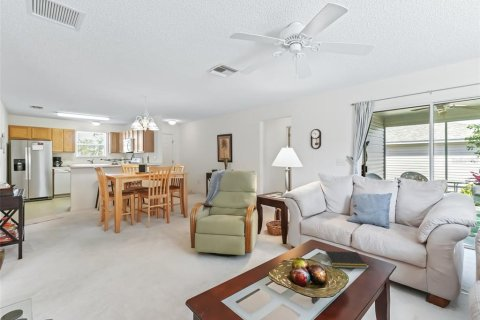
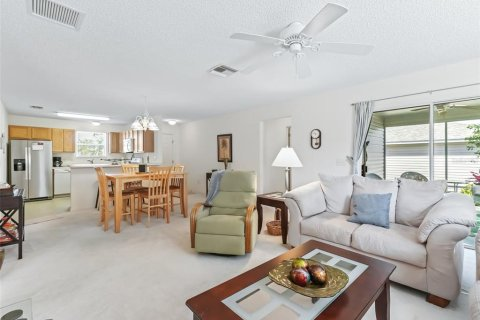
- notepad [324,250,369,269]
